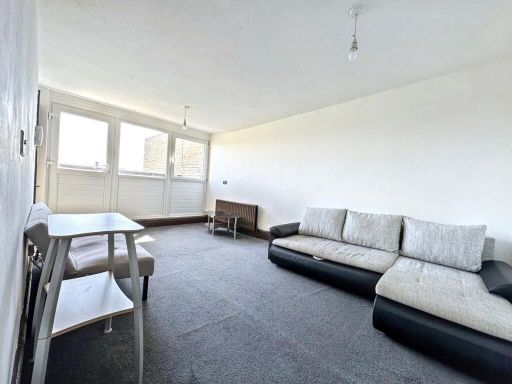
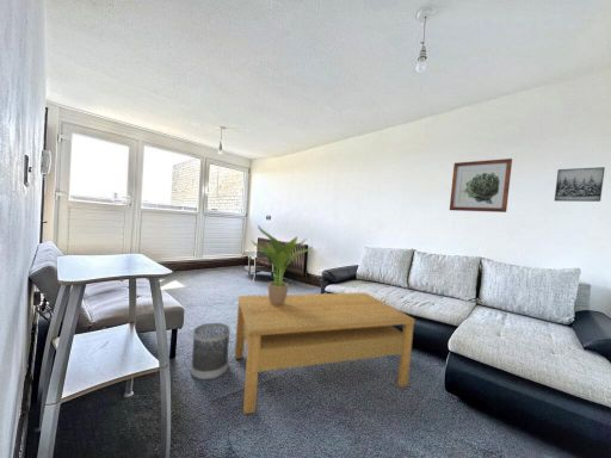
+ wall art [449,157,513,213]
+ wall art [554,166,606,203]
+ coffee table [234,292,416,415]
+ wastebasket [190,322,232,382]
+ potted plant [251,224,314,305]
